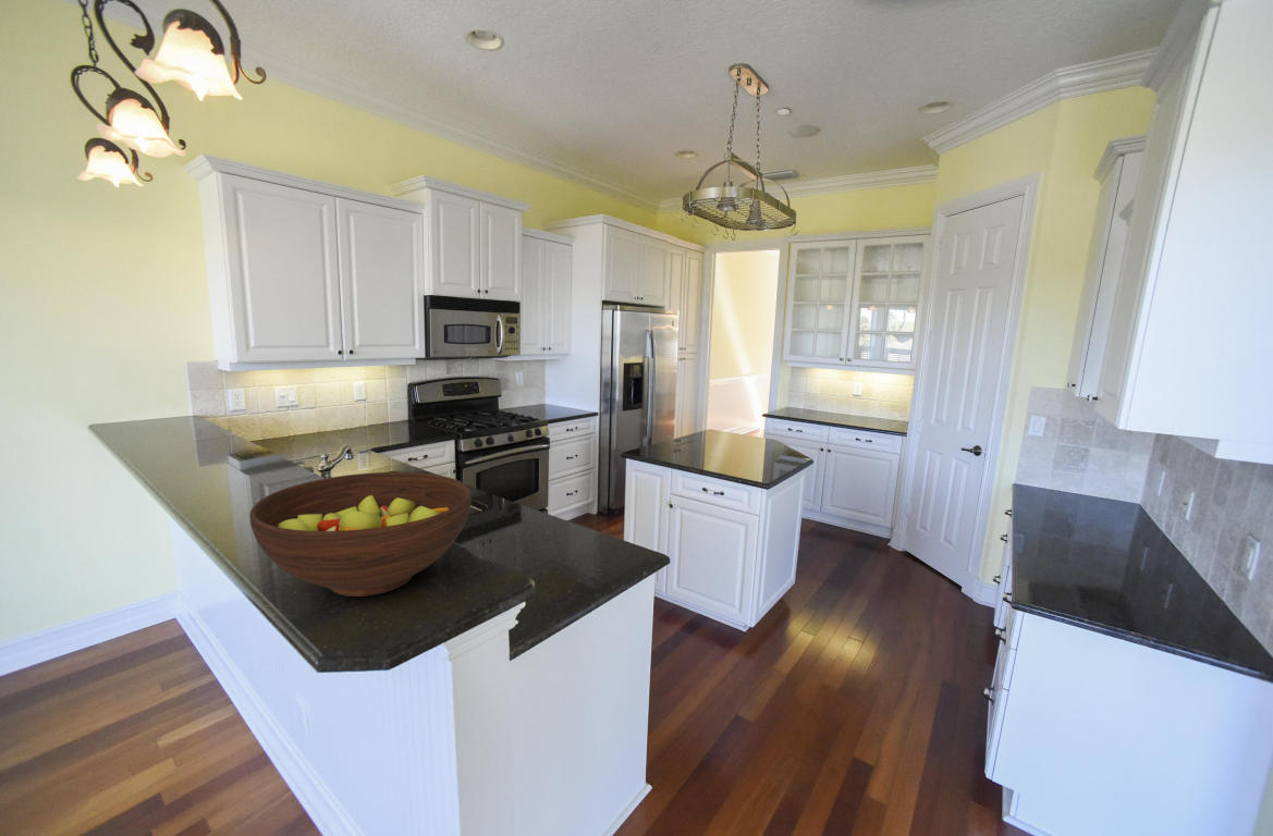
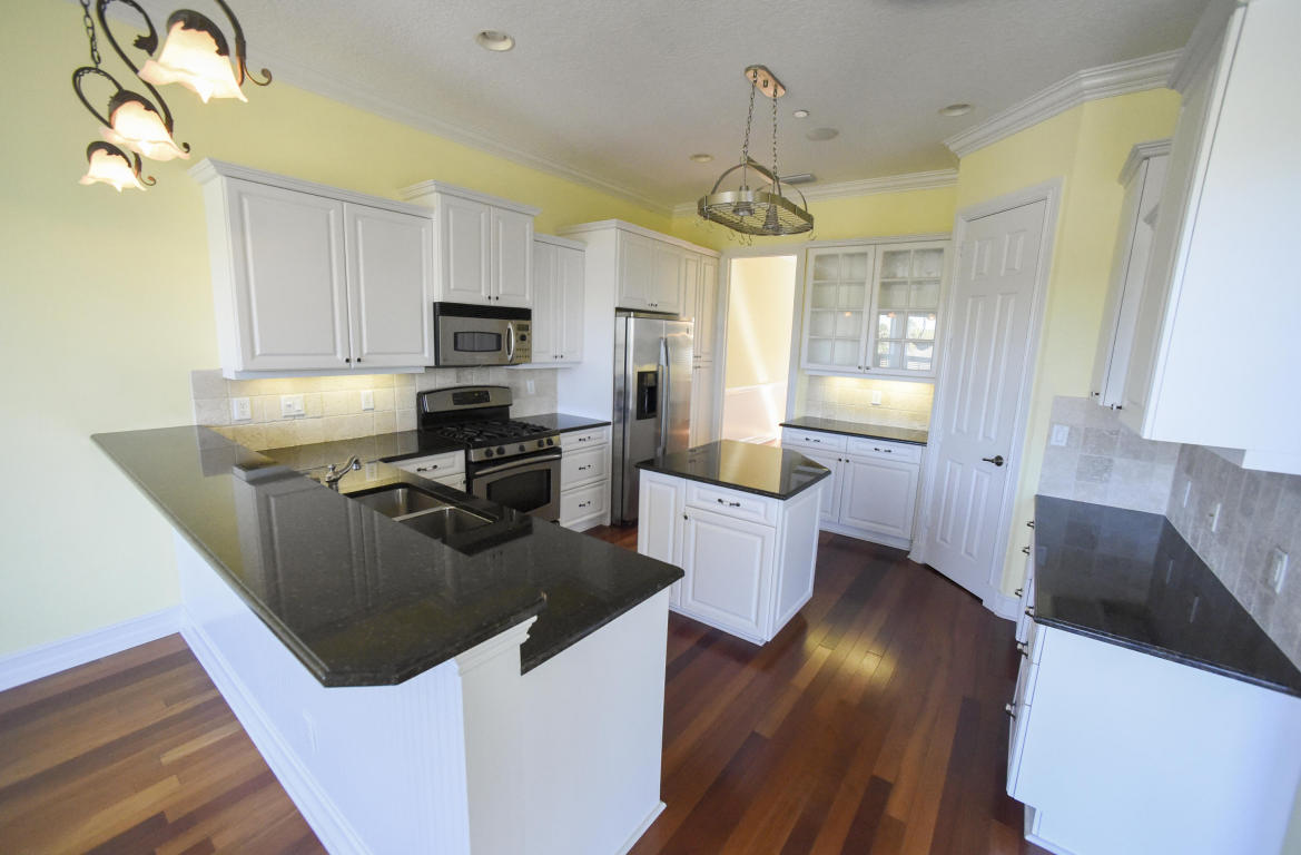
- fruit bowl [248,471,473,598]
